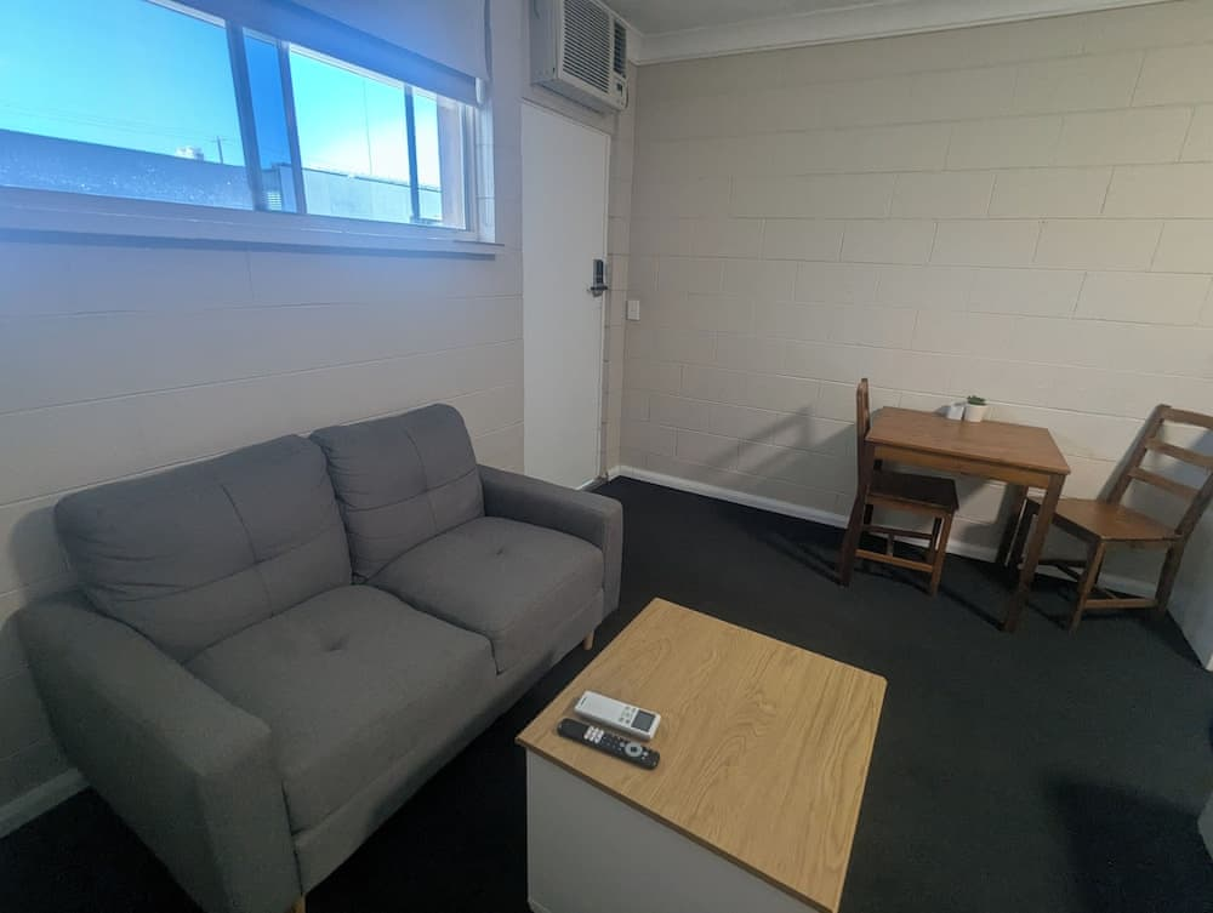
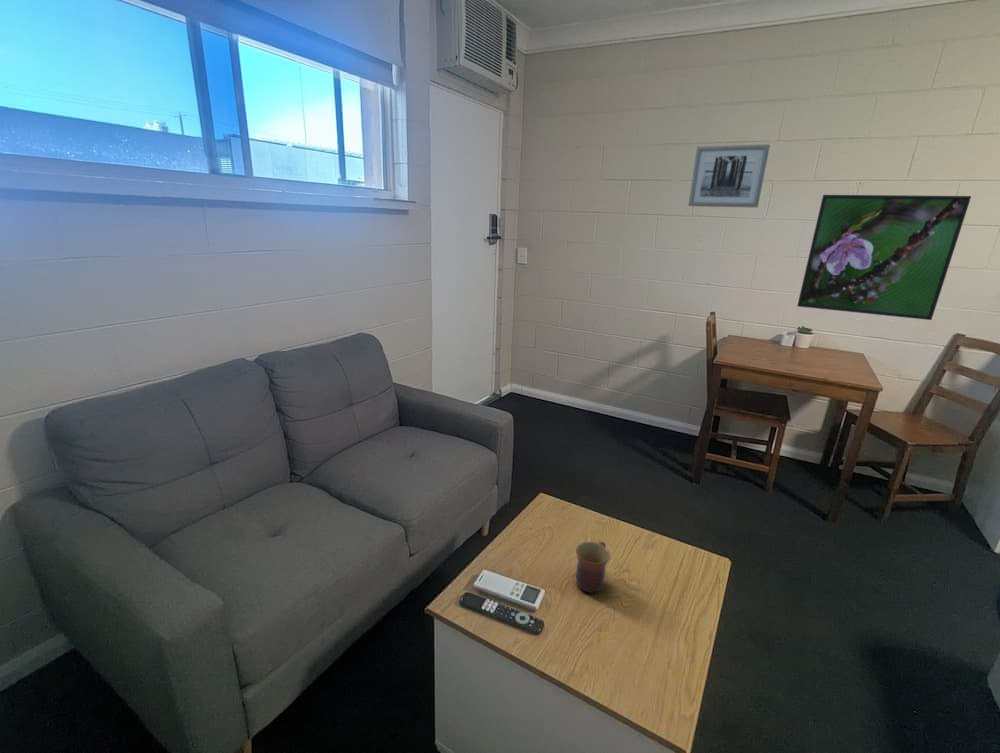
+ mug [575,541,611,594]
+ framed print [796,194,972,321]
+ wall art [687,143,771,208]
